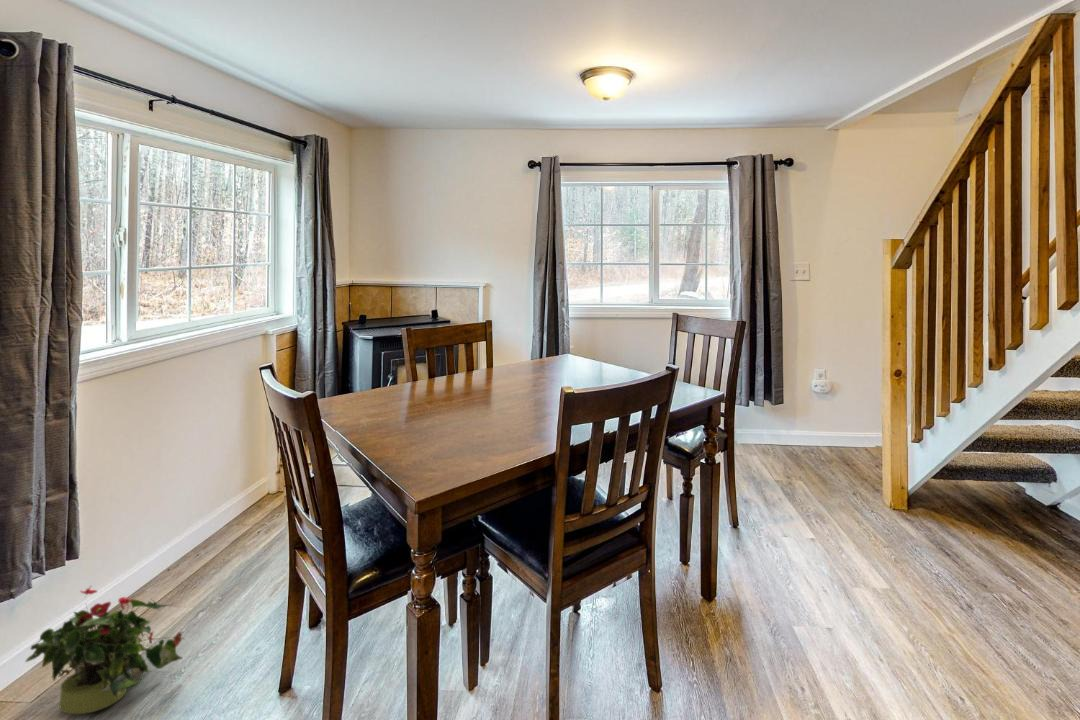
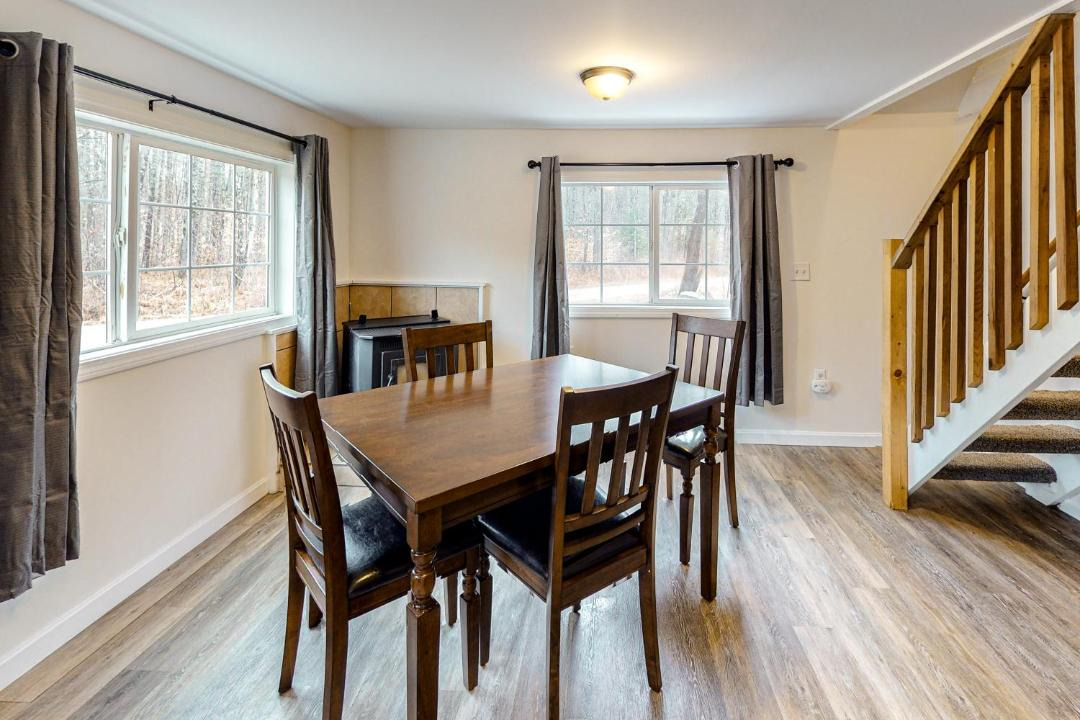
- potted plant [24,585,186,715]
